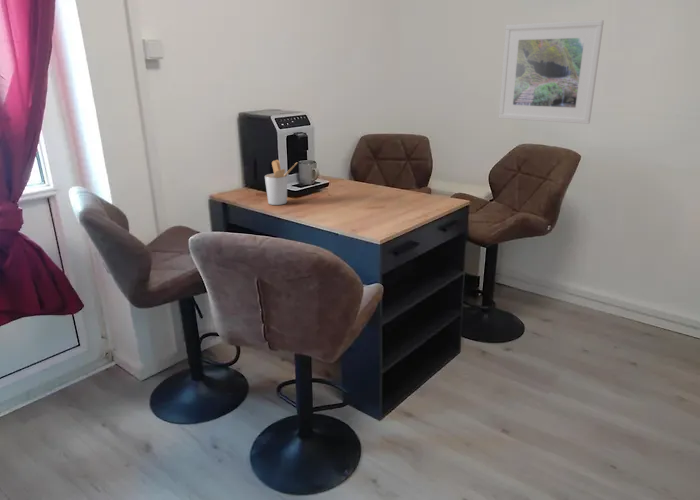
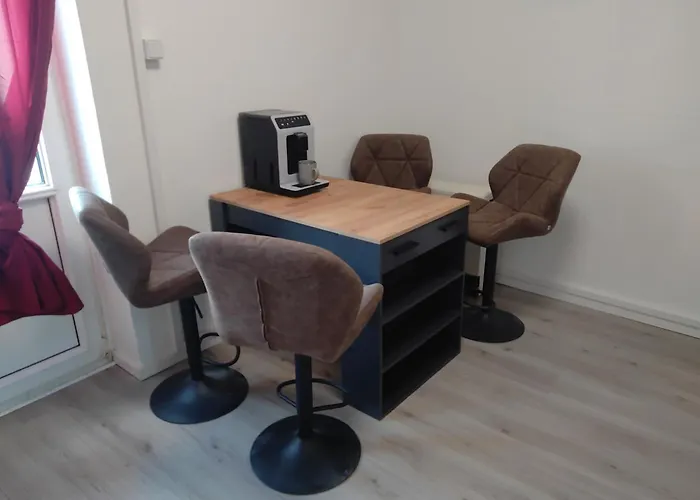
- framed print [498,19,605,125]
- utensil holder [264,159,298,206]
